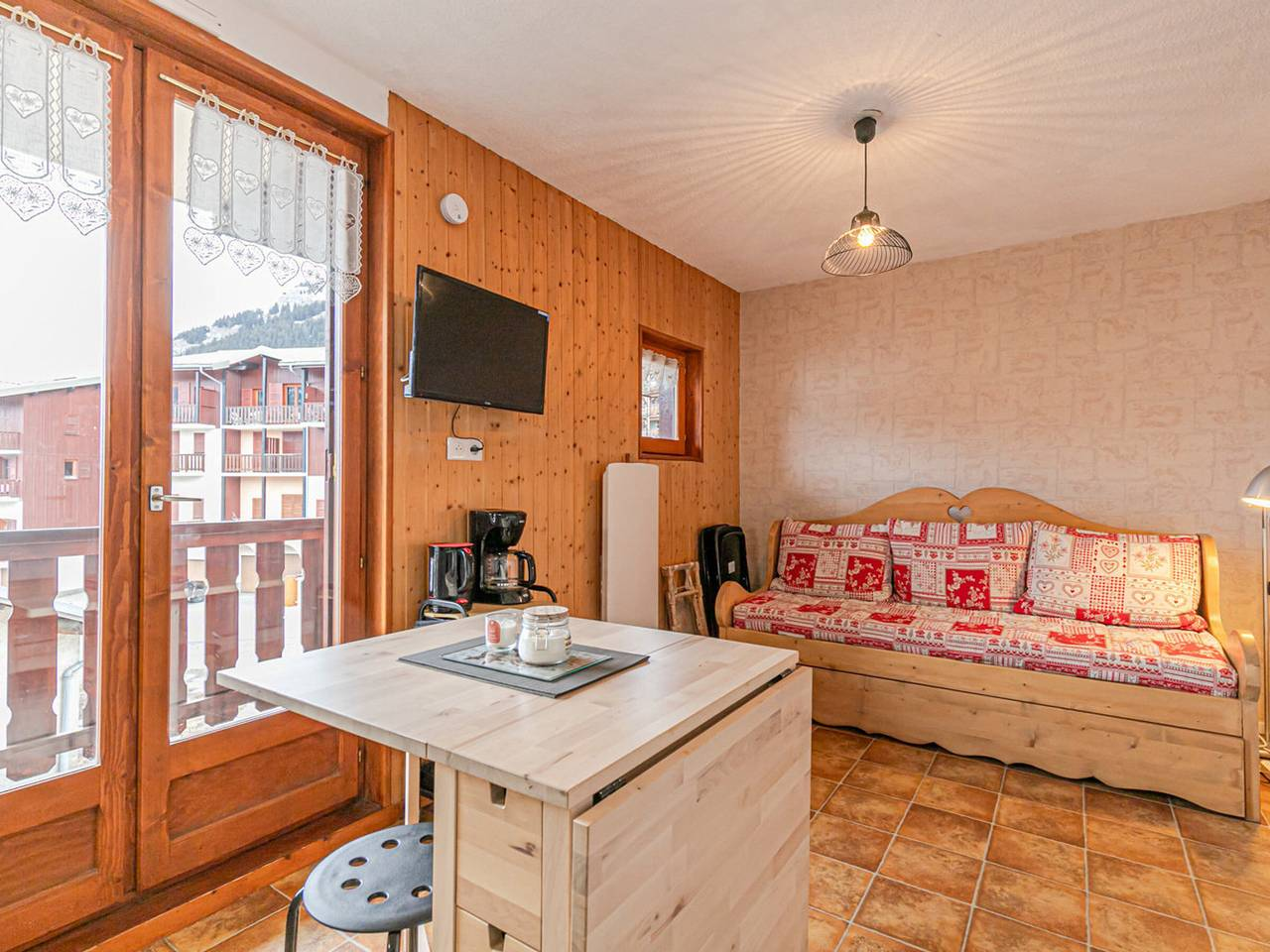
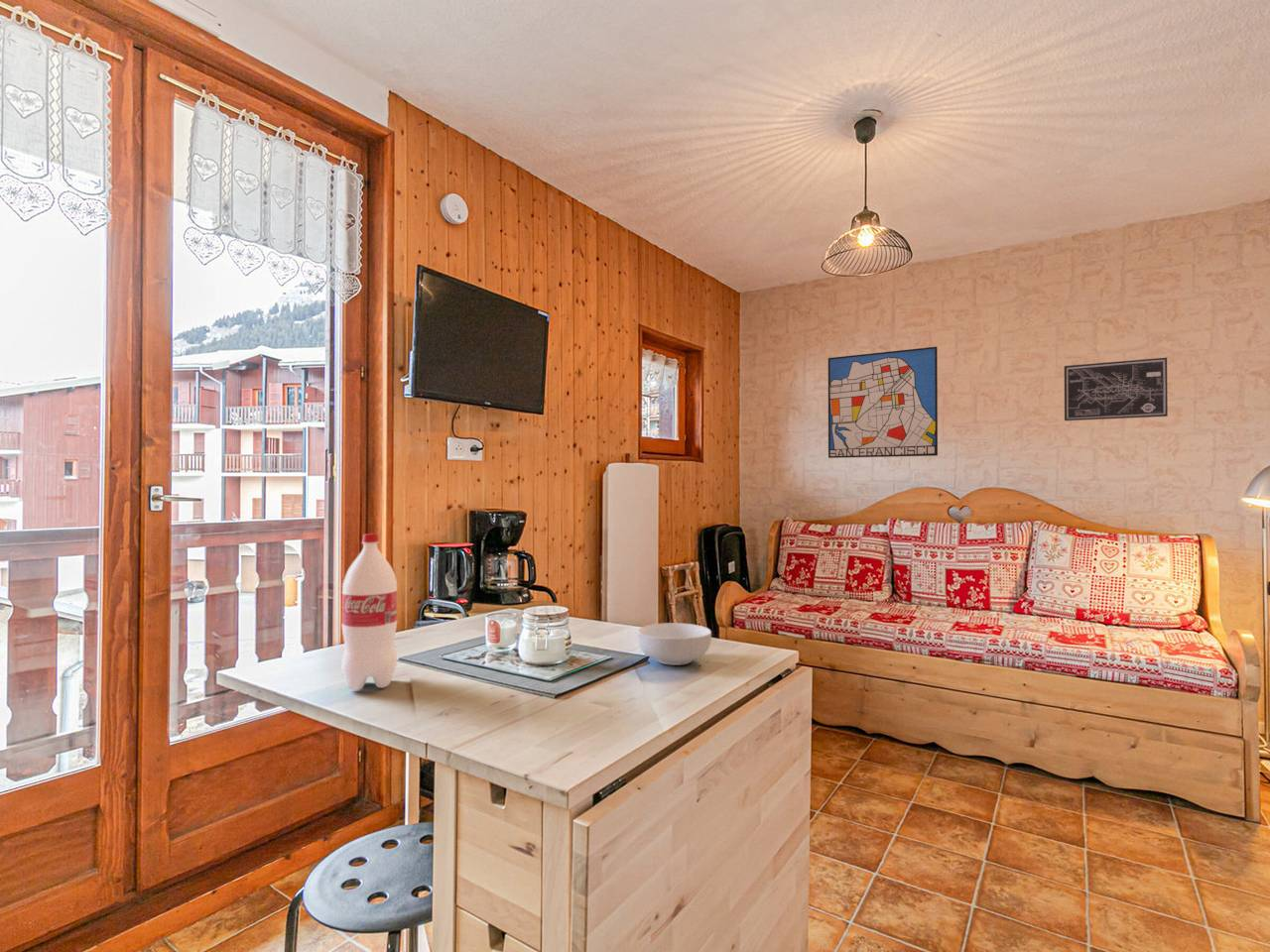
+ cereal bowl [636,622,712,666]
+ wall art [1064,357,1169,421]
+ wall art [827,346,939,459]
+ bottle [340,533,398,692]
